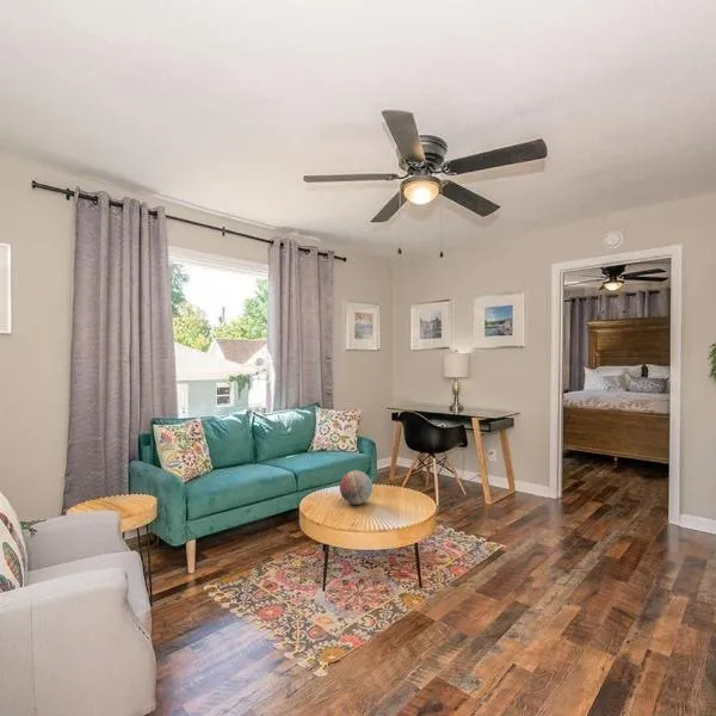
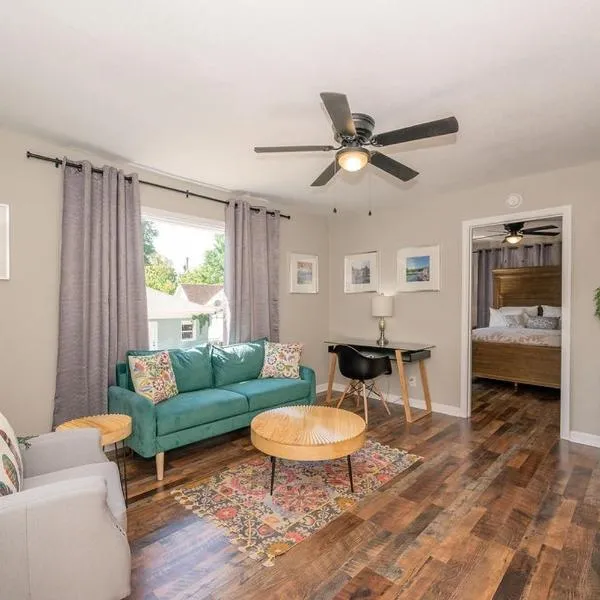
- decorative orb [339,469,374,506]
